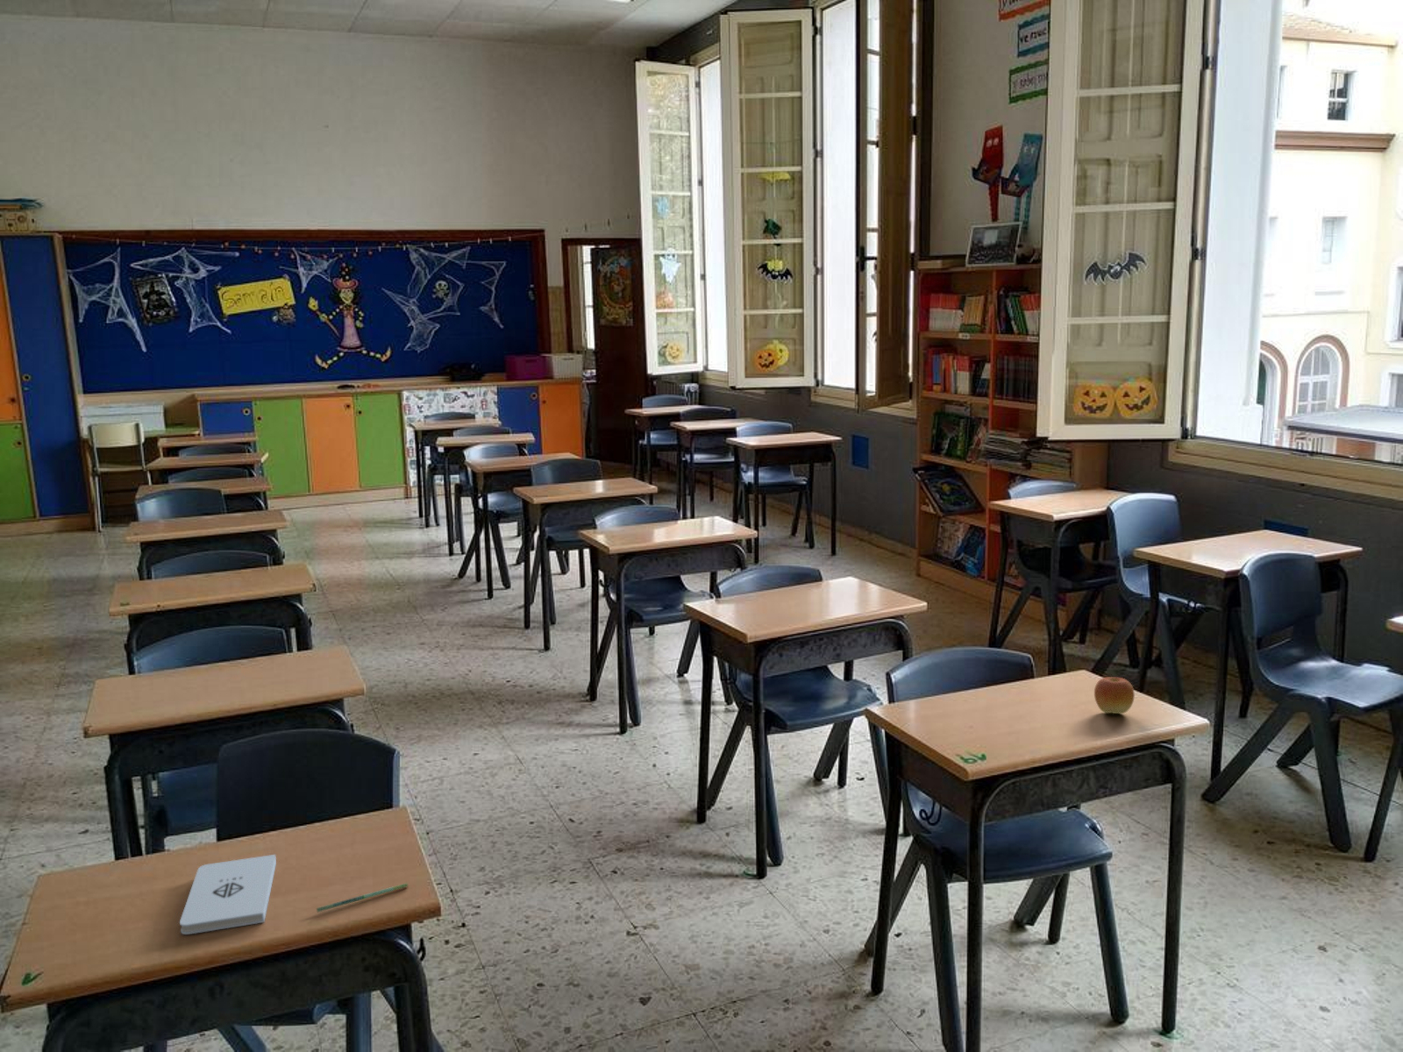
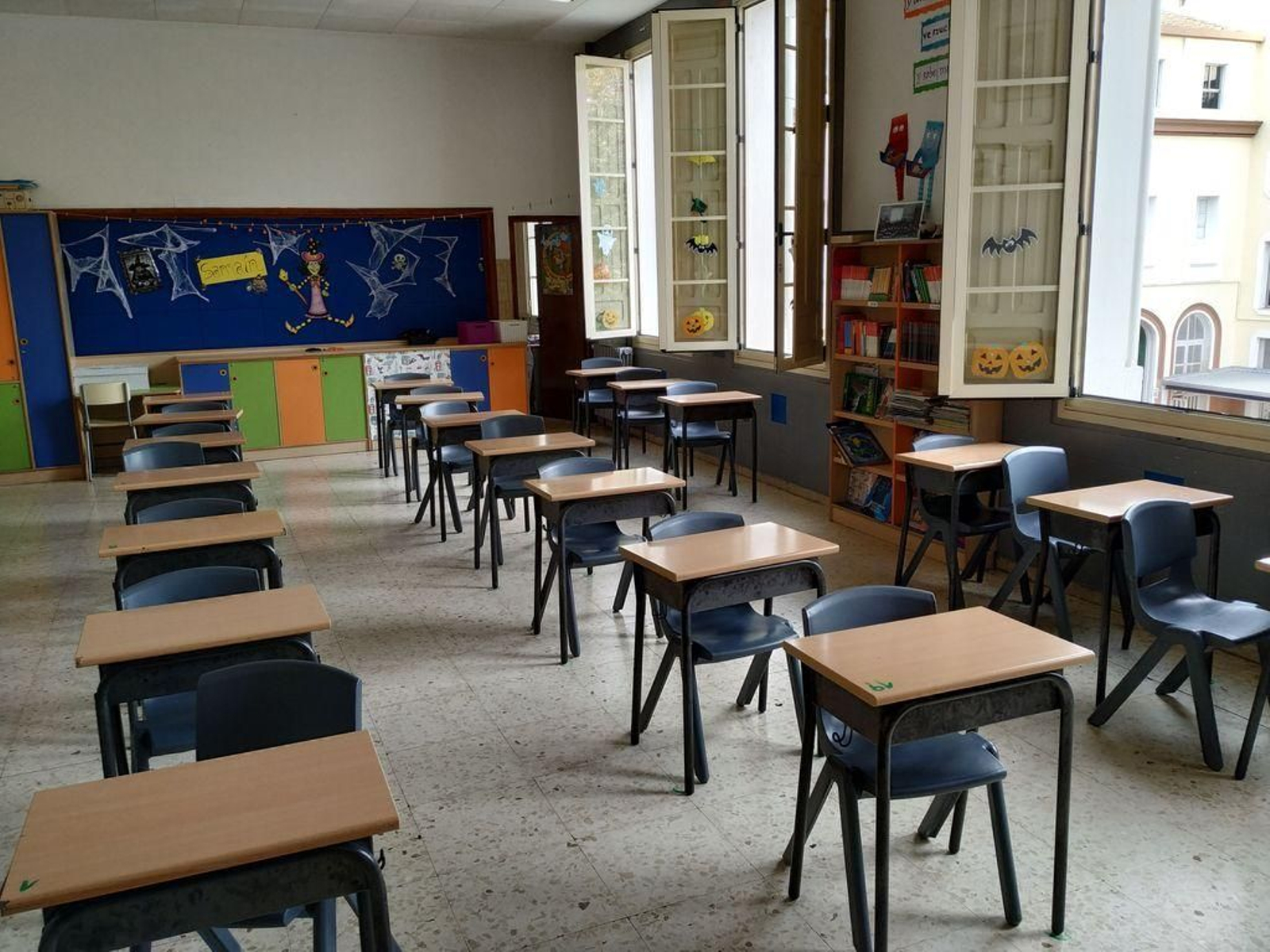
- pen [316,882,409,913]
- notepad [179,854,277,935]
- apple [1094,676,1136,715]
